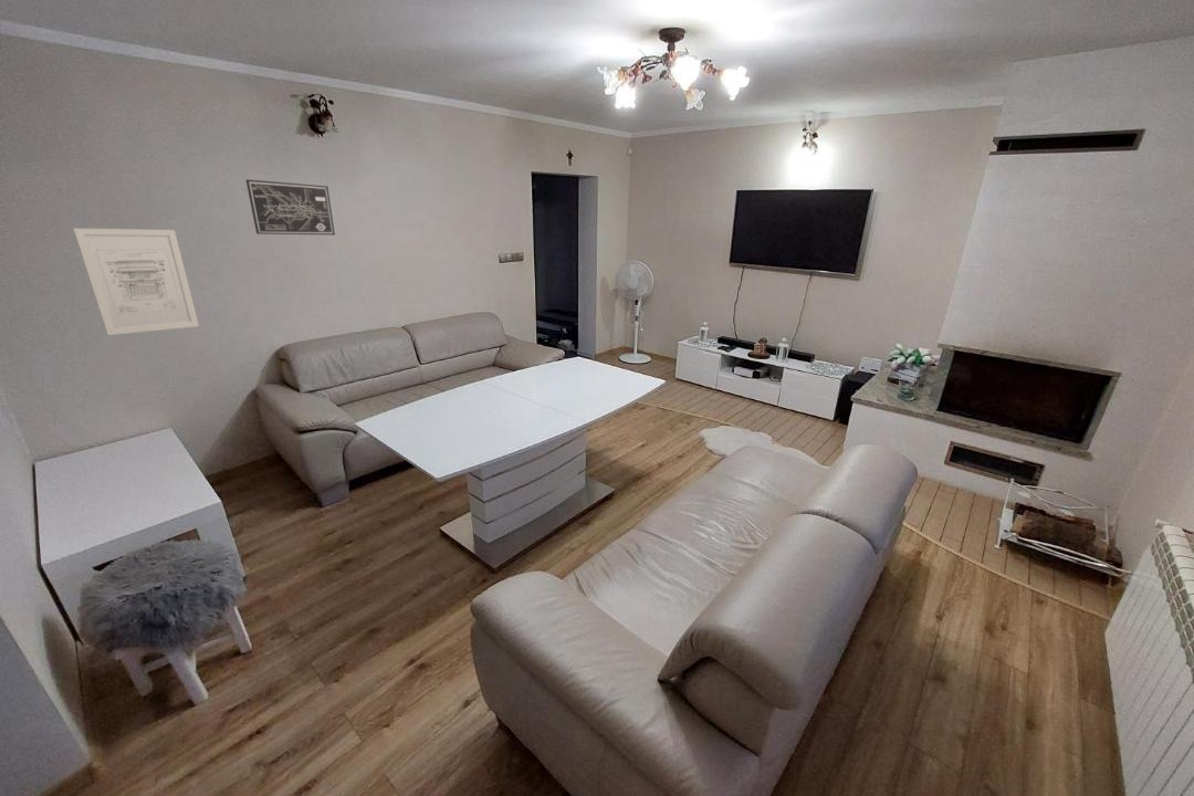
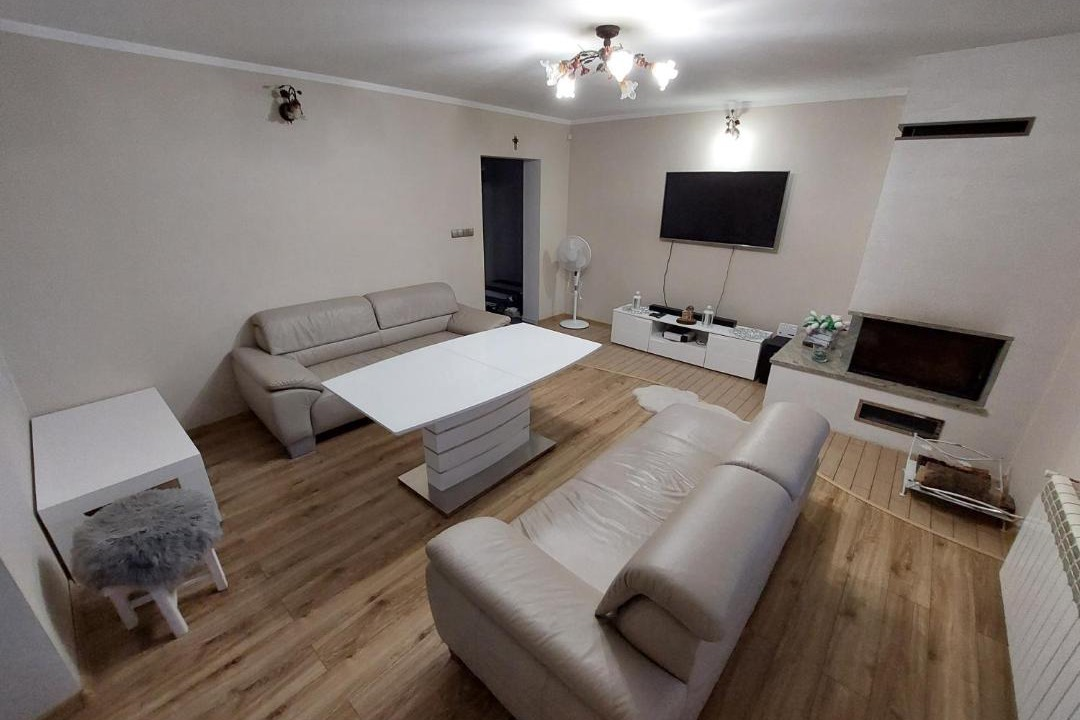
- wall art [244,178,336,237]
- wall art [72,227,200,336]
